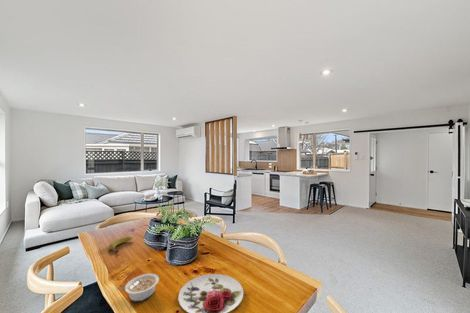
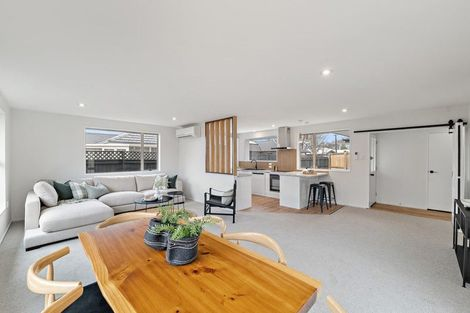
- legume [116,273,160,303]
- plate [177,273,244,313]
- fruit [107,236,134,254]
